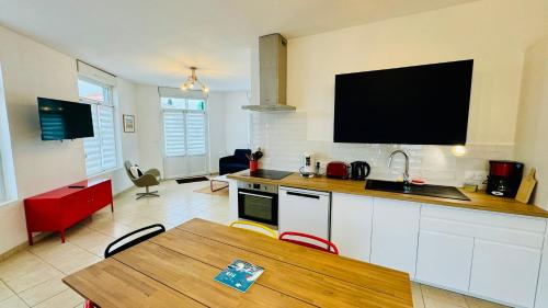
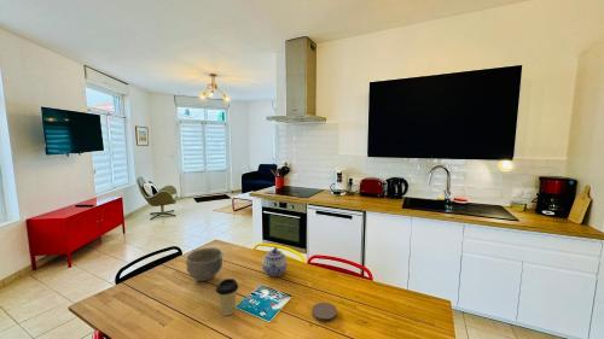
+ coffee cup [214,277,239,316]
+ teapot [261,246,289,277]
+ coaster [310,302,338,323]
+ bowl [185,246,225,282]
